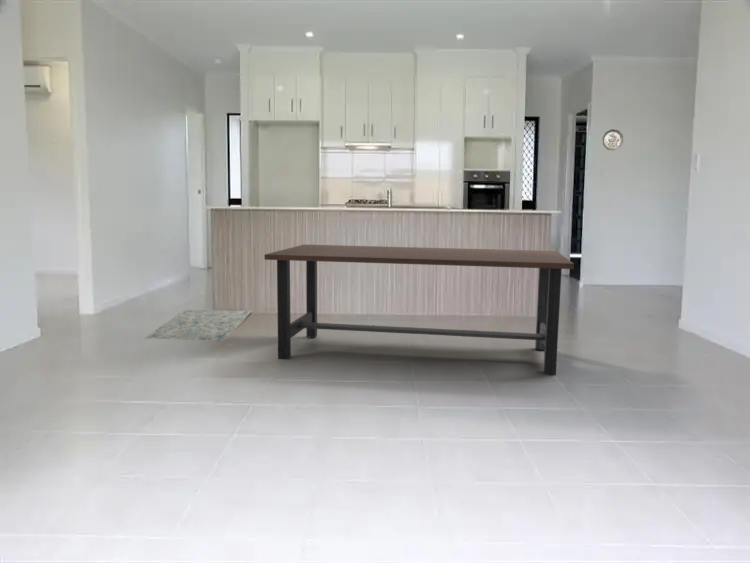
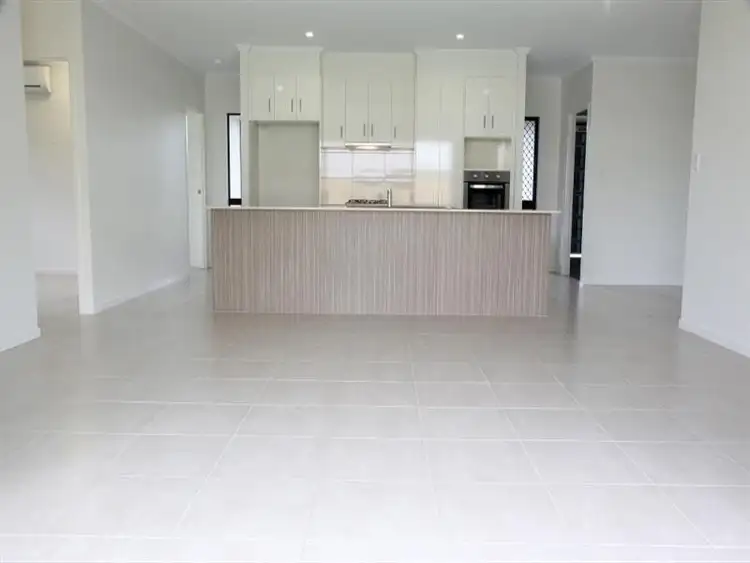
- decorative plate [602,128,624,152]
- dining table [264,244,575,376]
- rug [144,309,253,342]
